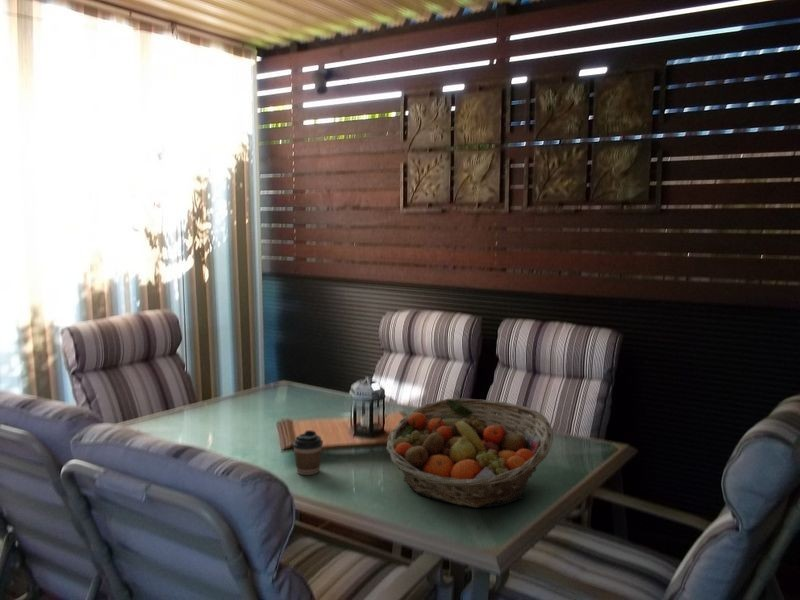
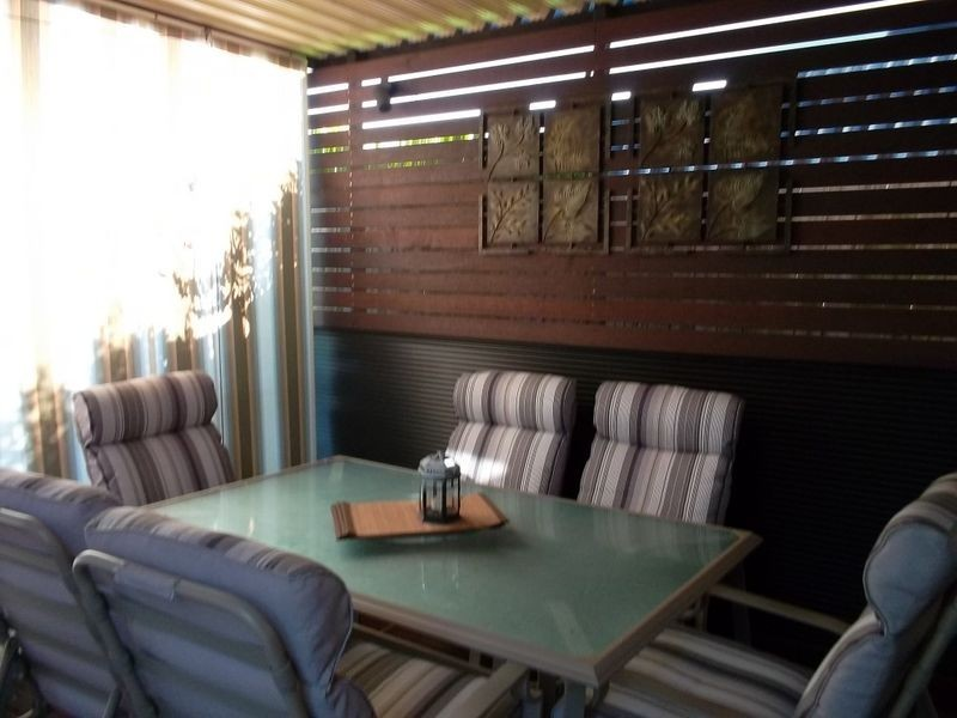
- fruit basket [385,397,554,509]
- coffee cup [292,429,324,476]
